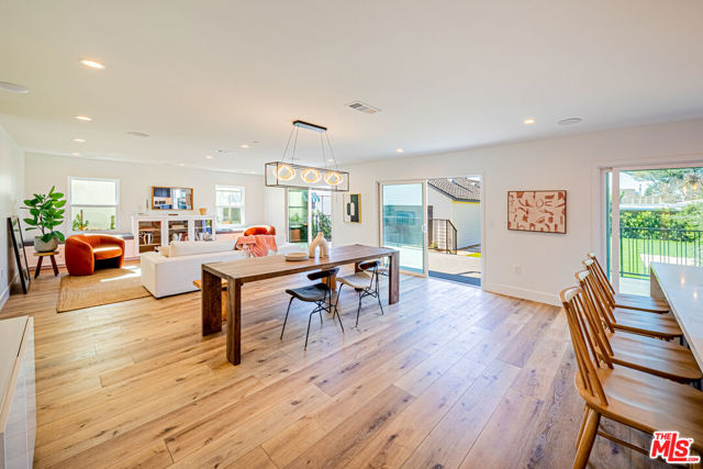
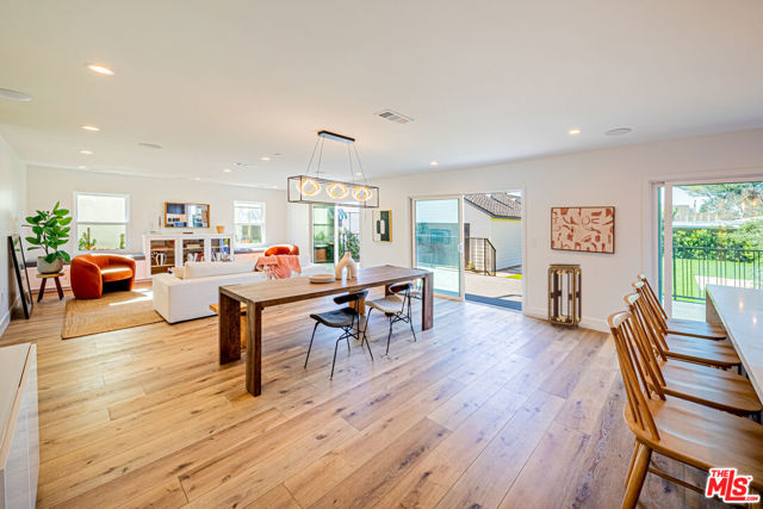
+ pedestal table [547,262,583,330]
